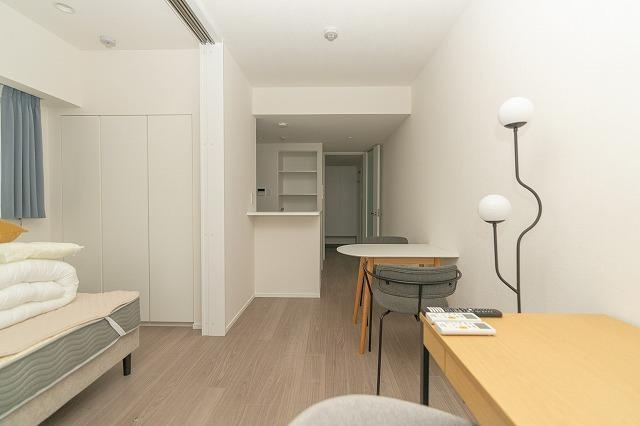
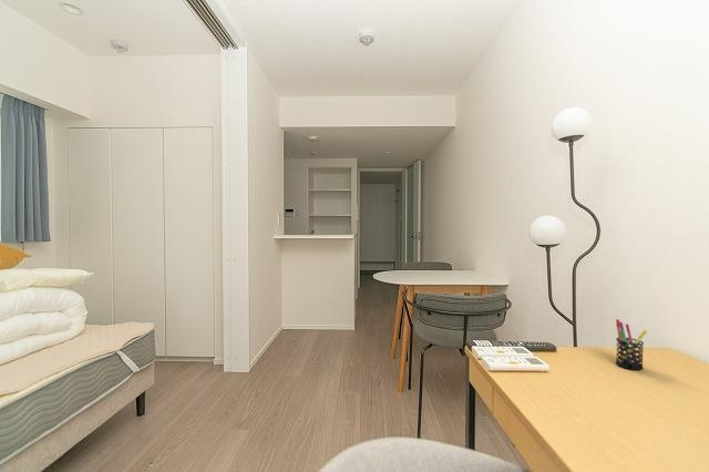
+ pen holder [615,318,648,371]
